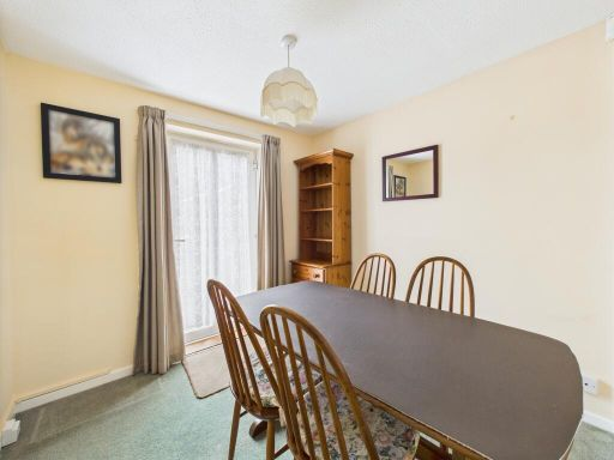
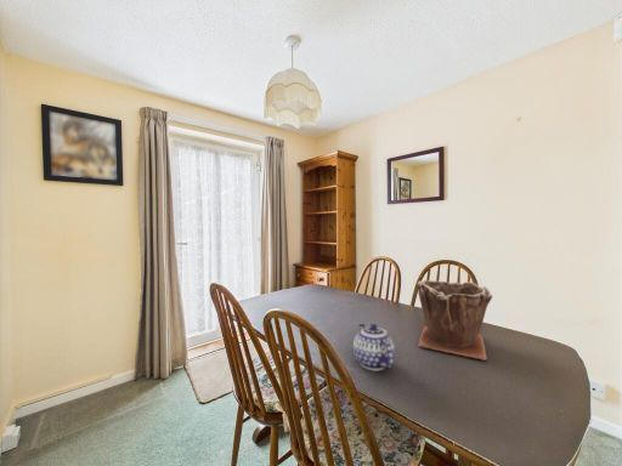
+ plant pot [415,279,493,362]
+ teapot [352,322,396,373]
